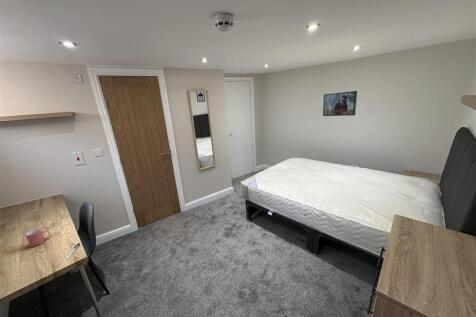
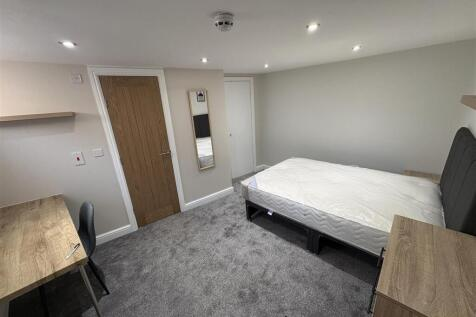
- mug [24,228,52,248]
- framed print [322,90,358,117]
